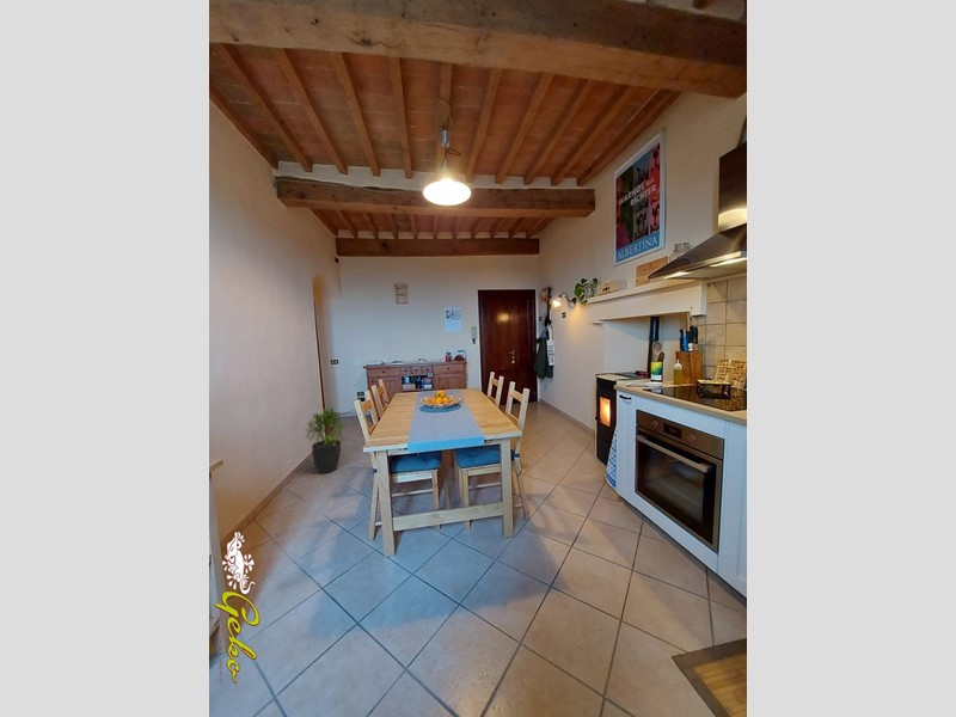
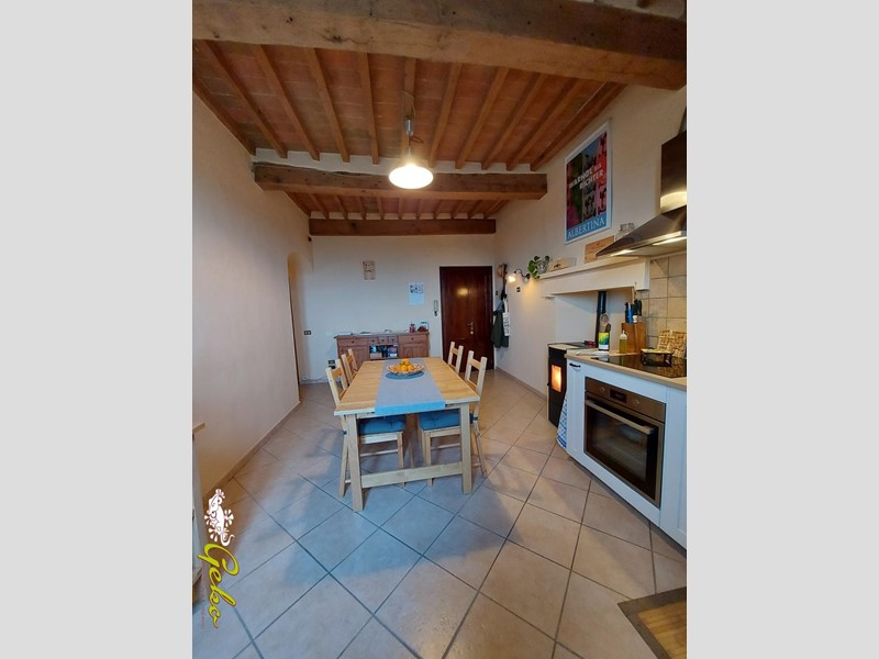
- potted plant [304,406,349,474]
